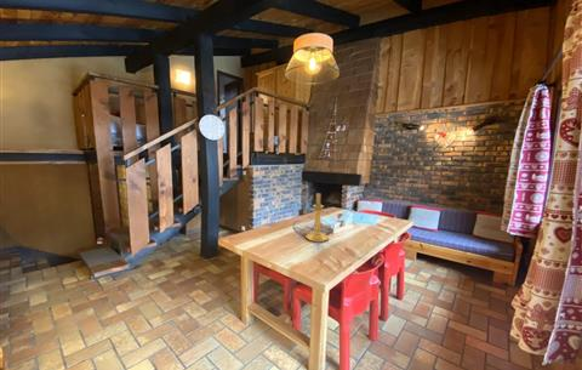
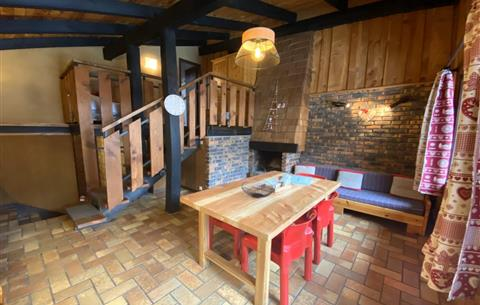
- candle holder [304,192,330,243]
